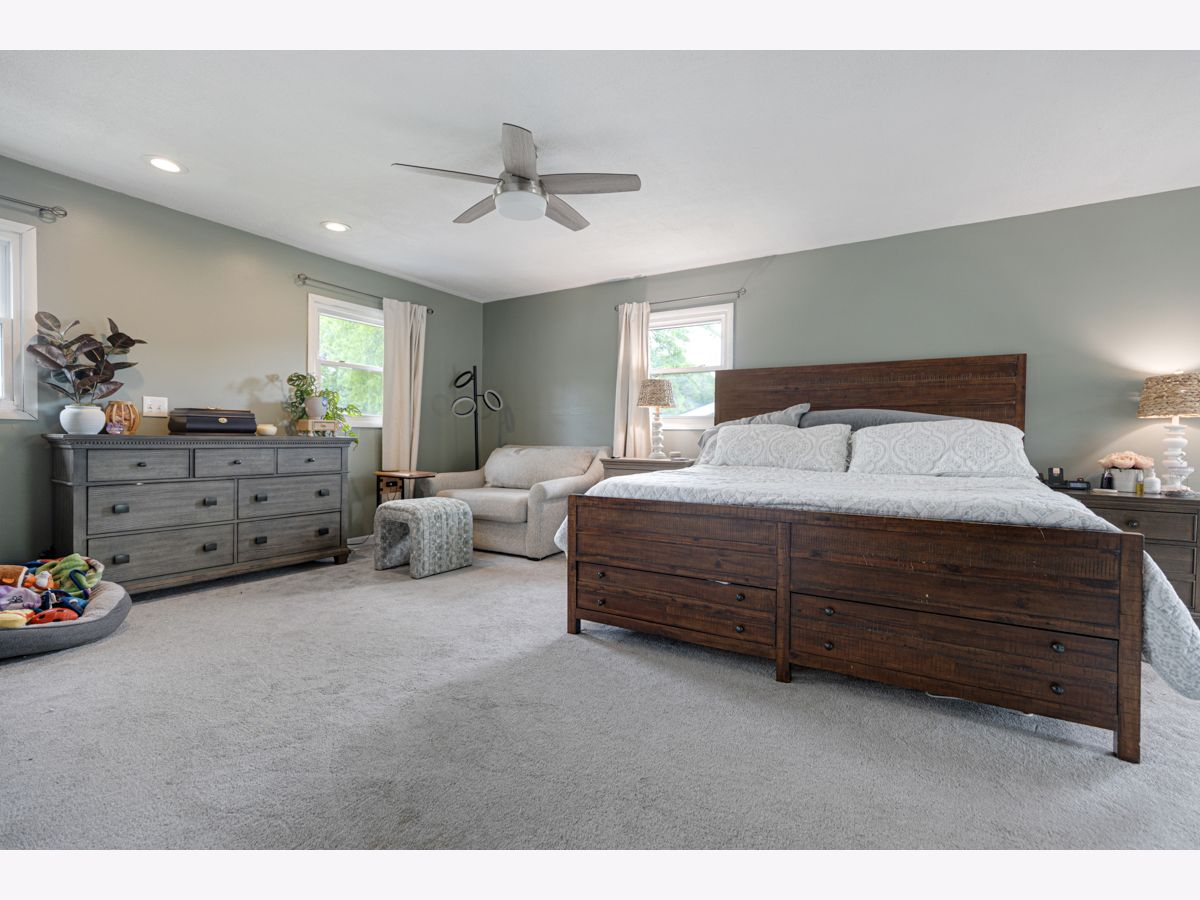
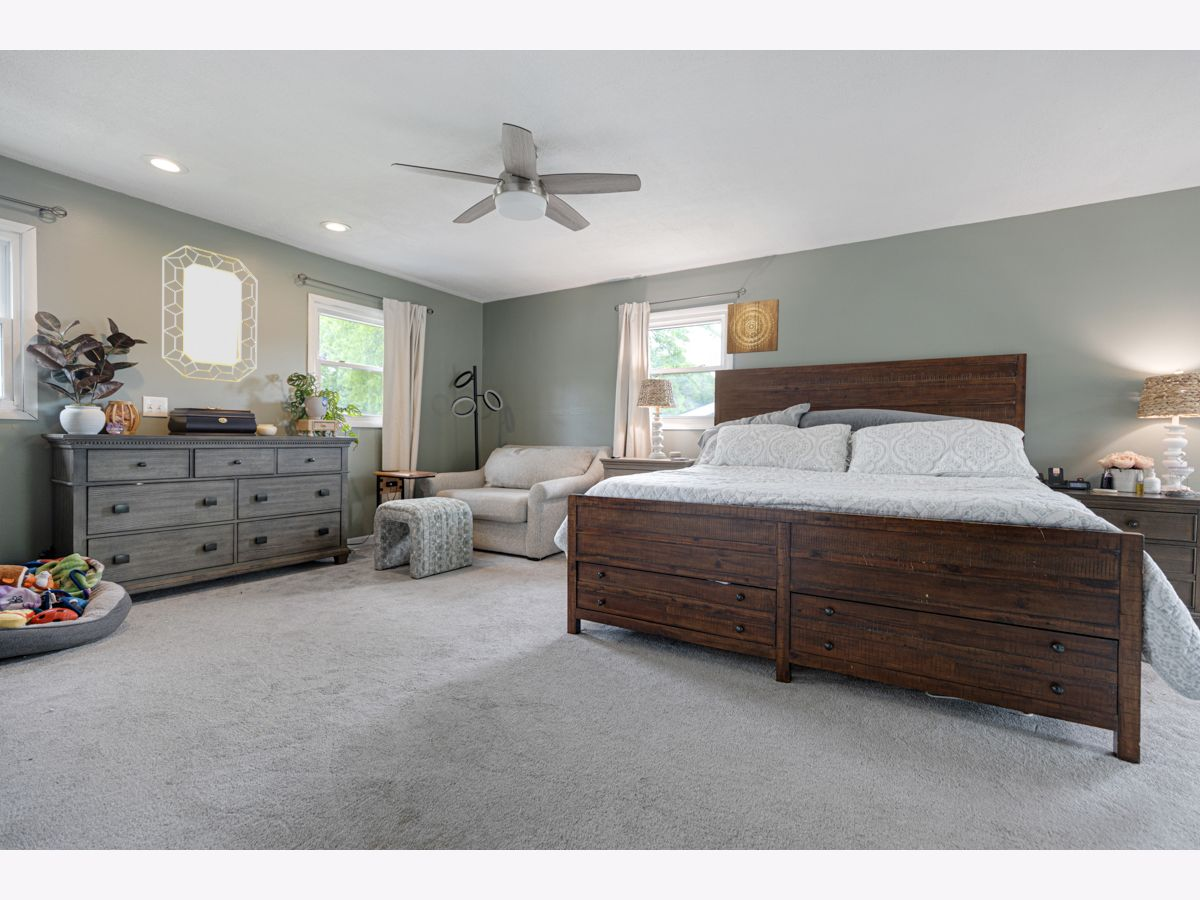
+ wall art [726,298,780,355]
+ home mirror [161,244,258,383]
